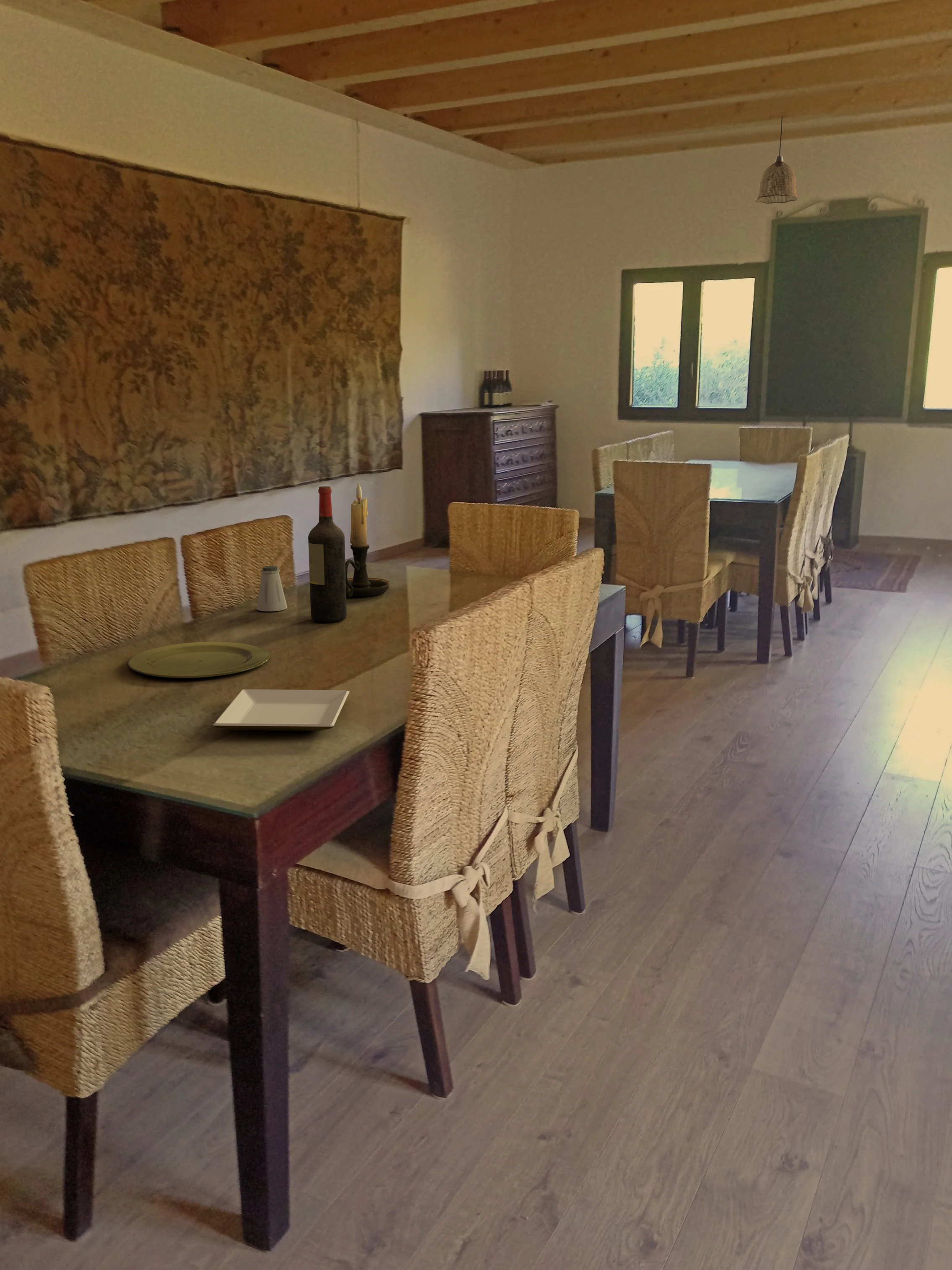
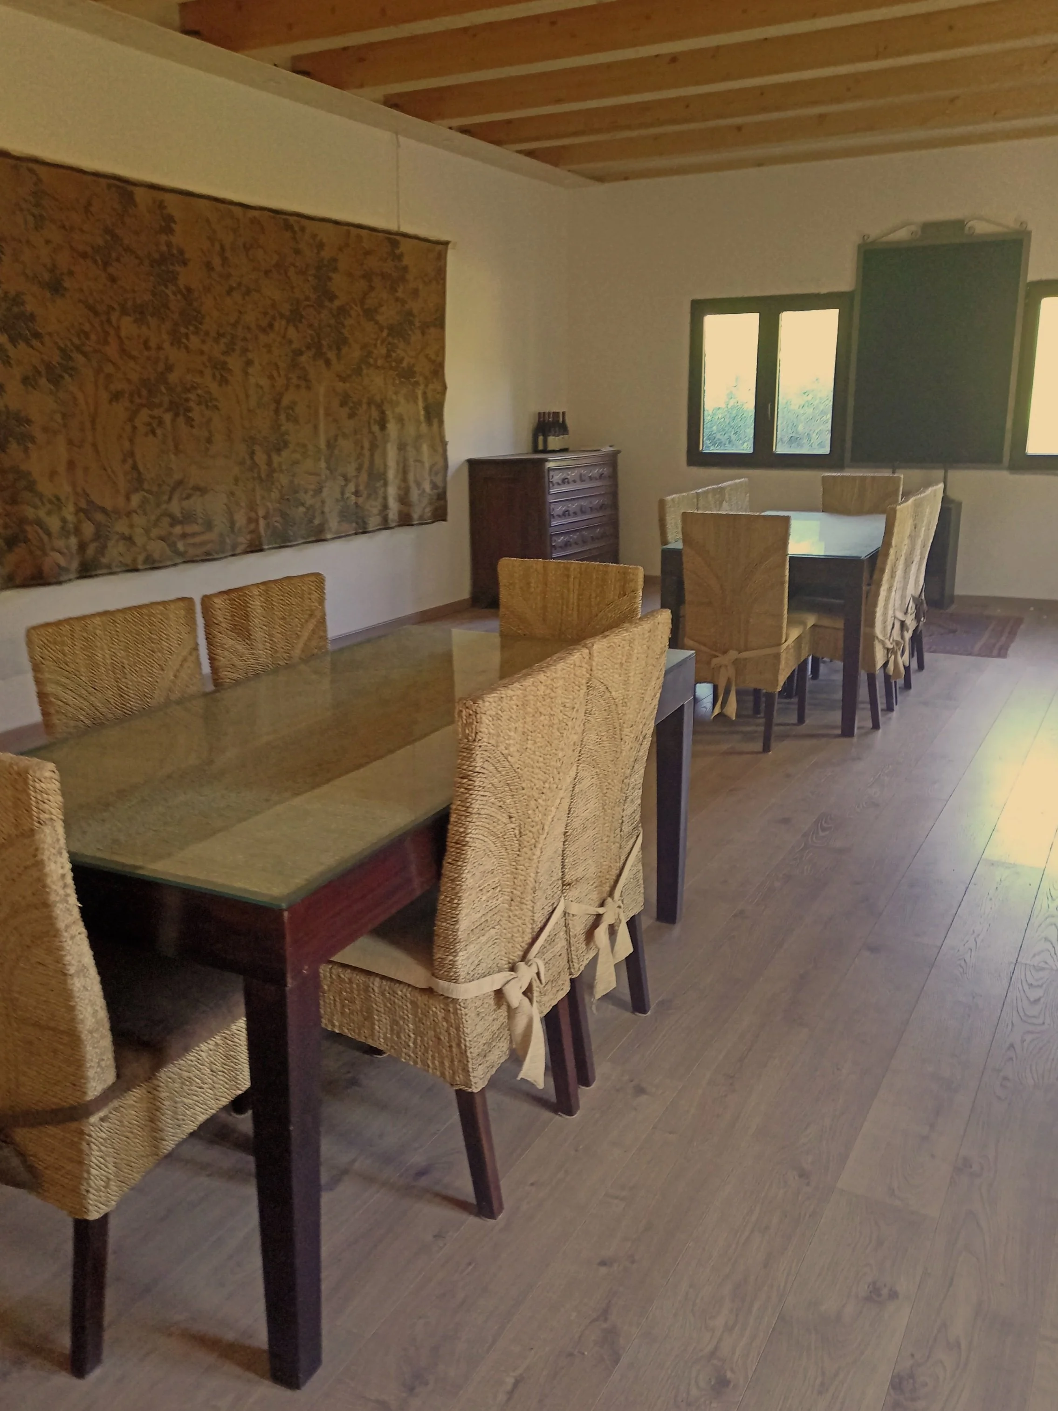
- plate [128,641,270,678]
- pendant lamp [754,115,799,204]
- candle holder [345,482,390,598]
- wine bottle [308,486,347,623]
- saltshaker [256,566,288,612]
- plate [213,689,350,731]
